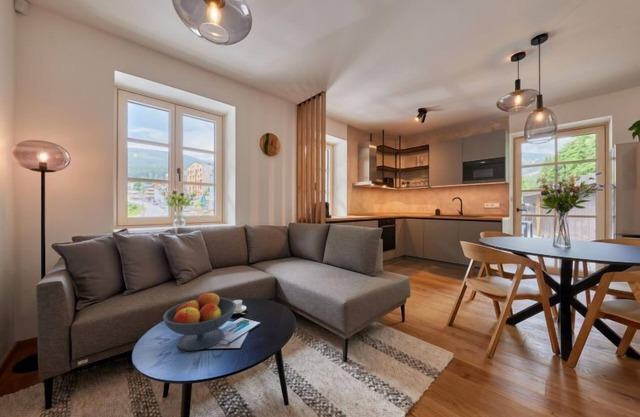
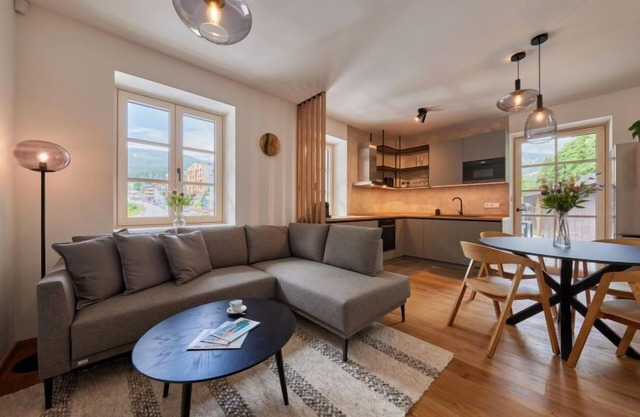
- fruit bowl [162,292,237,352]
